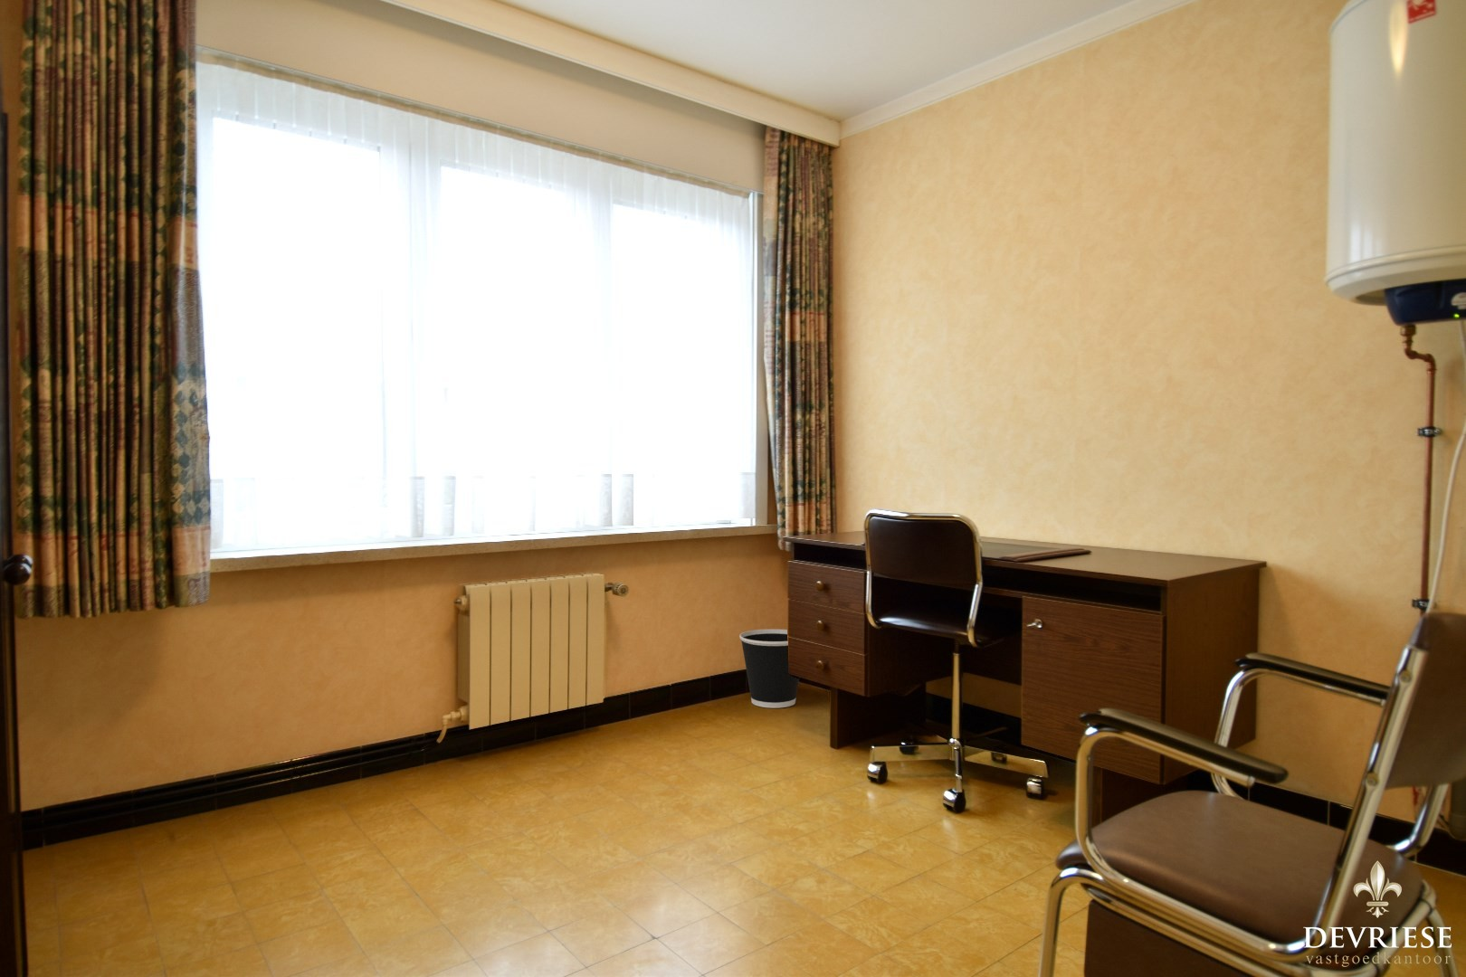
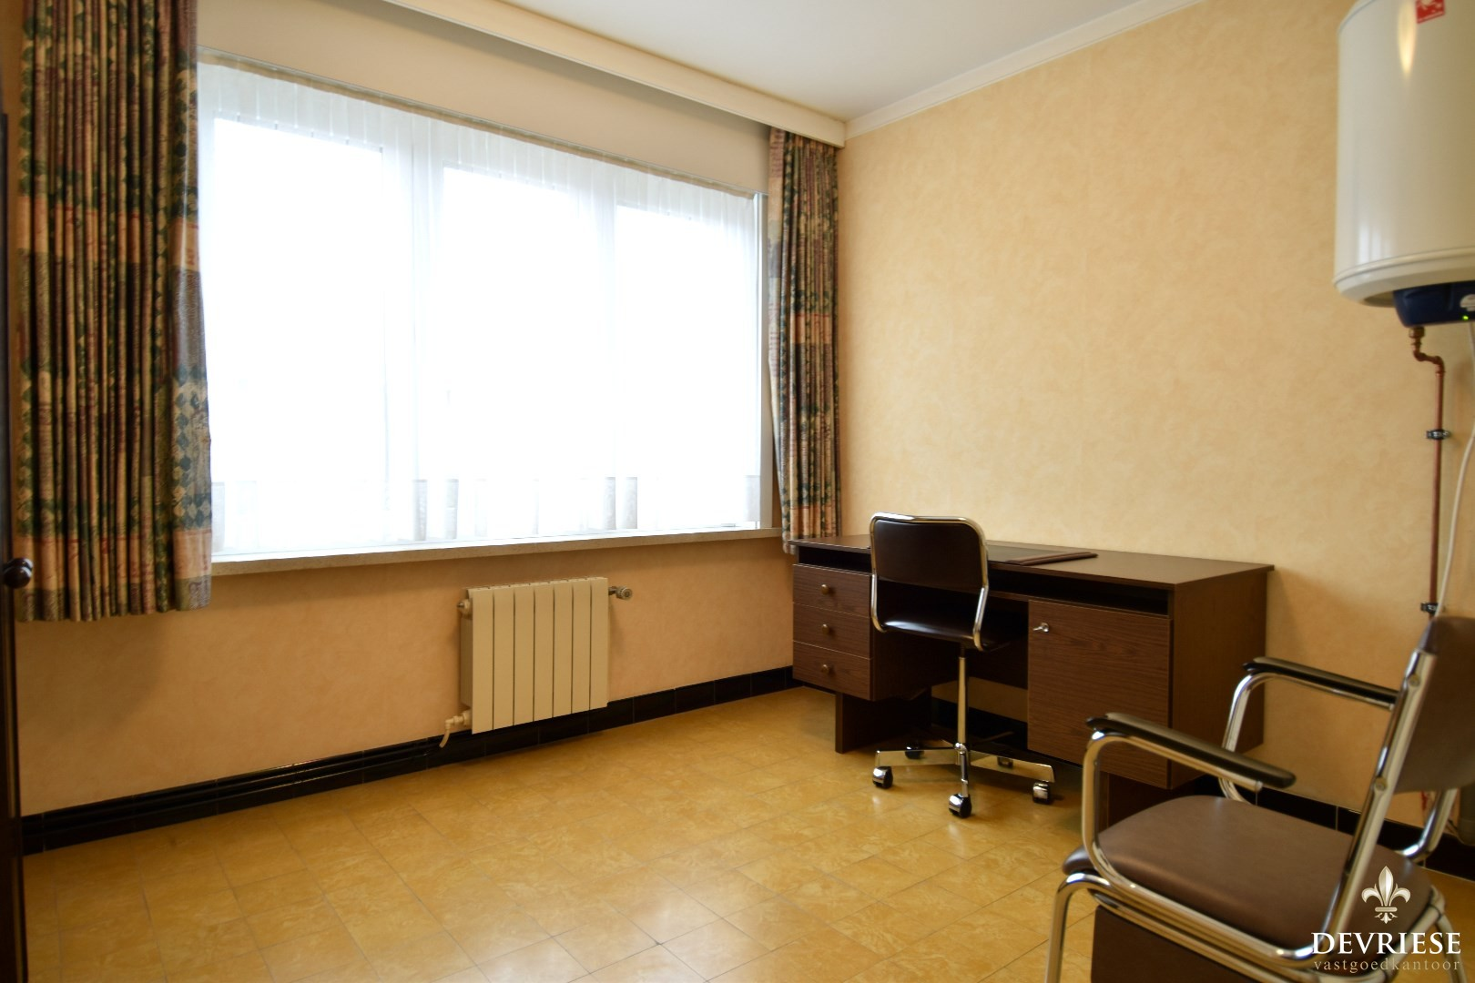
- wastebasket [738,629,800,709]
